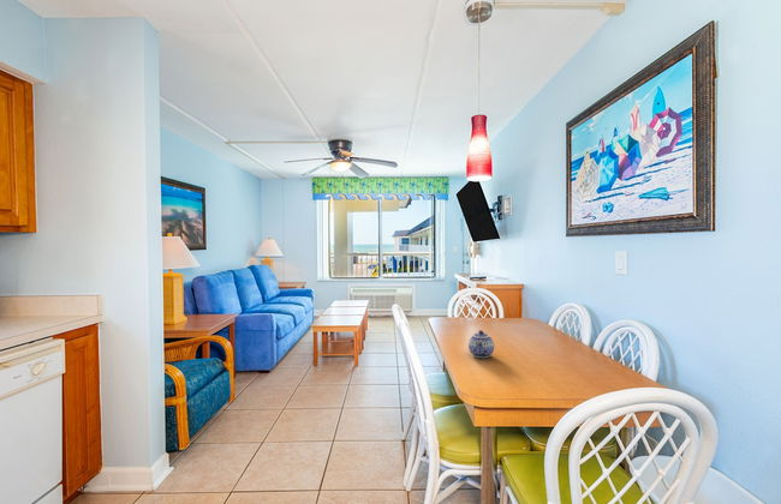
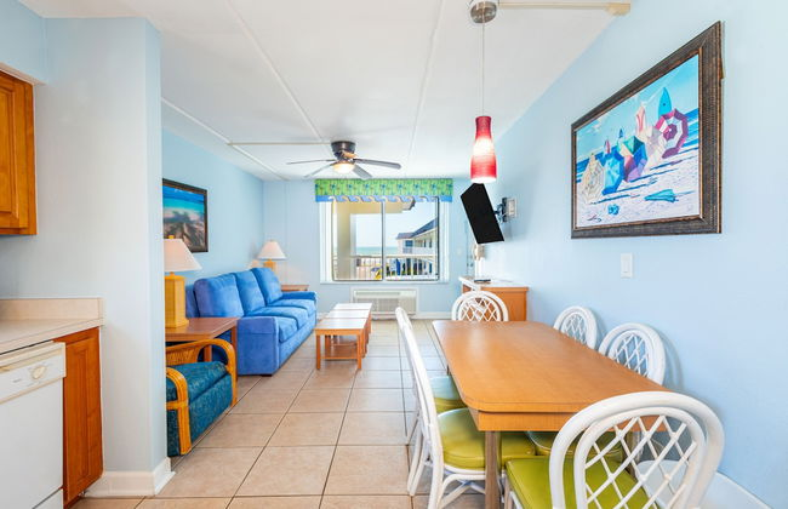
- teapot [467,329,495,359]
